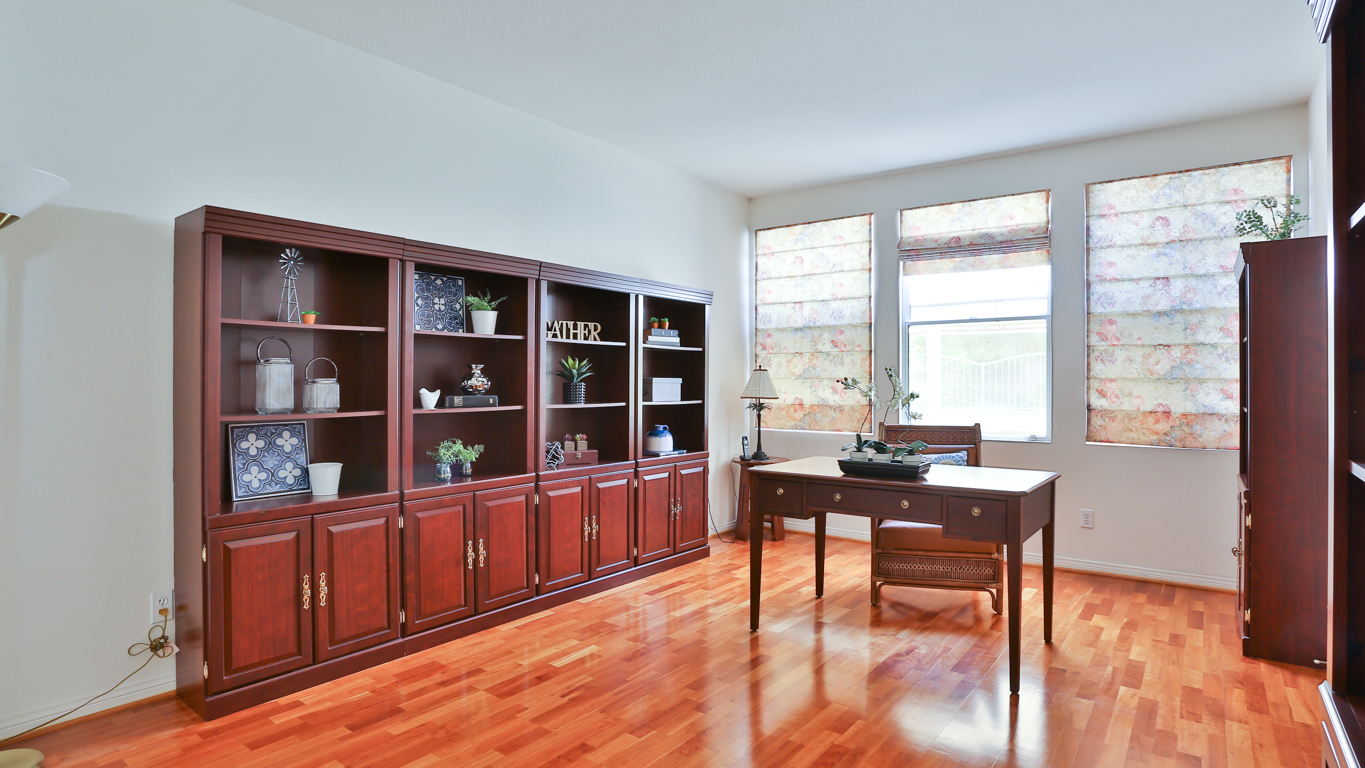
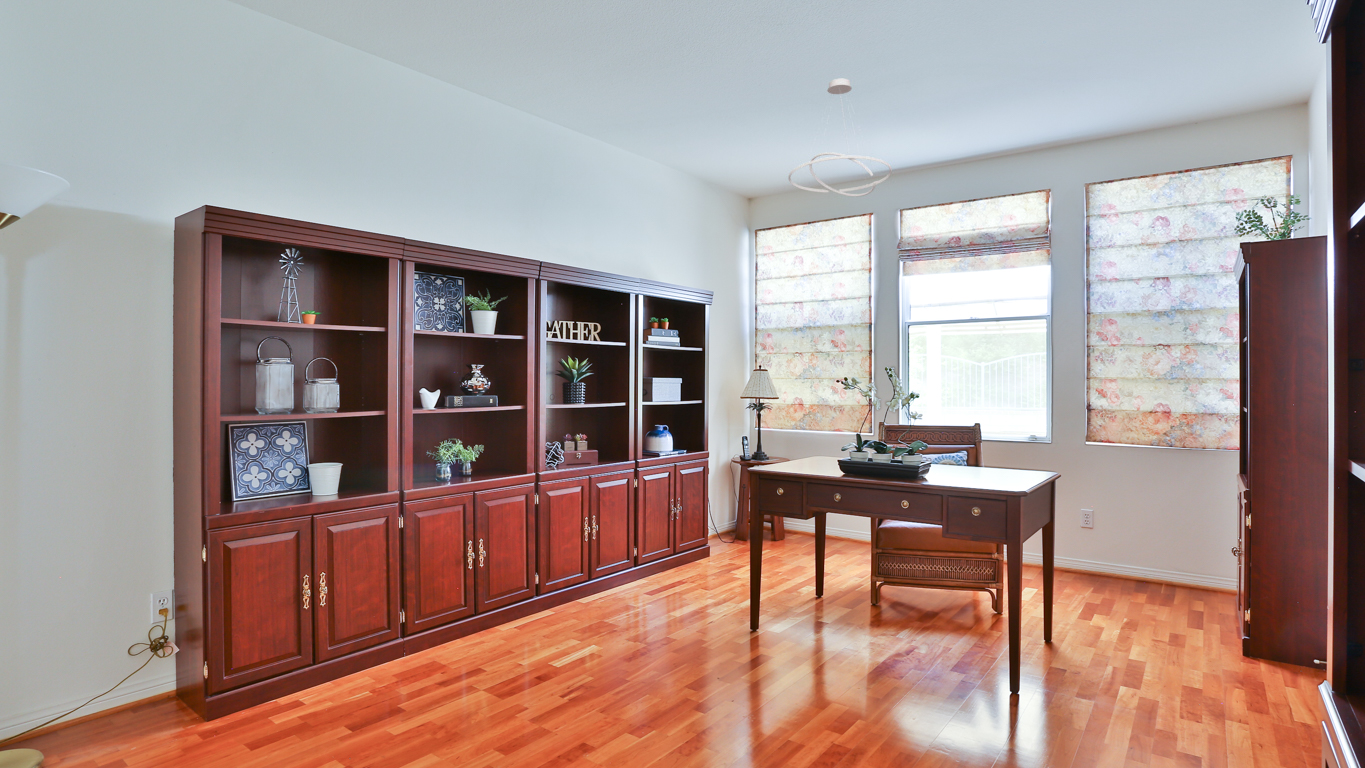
+ ceiling light fixture [788,78,893,198]
